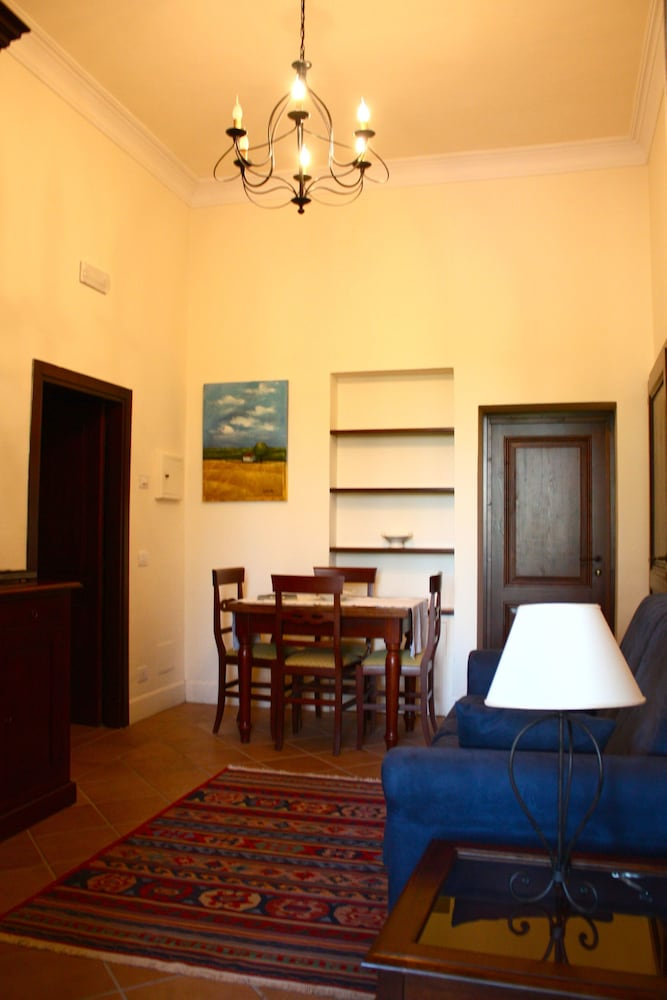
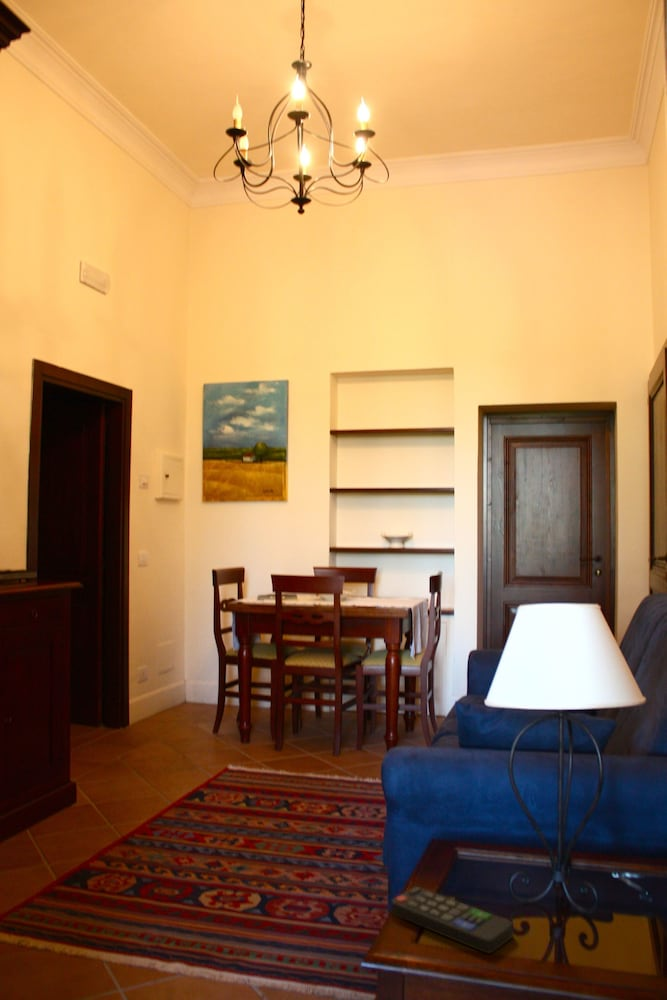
+ remote control [390,886,515,955]
